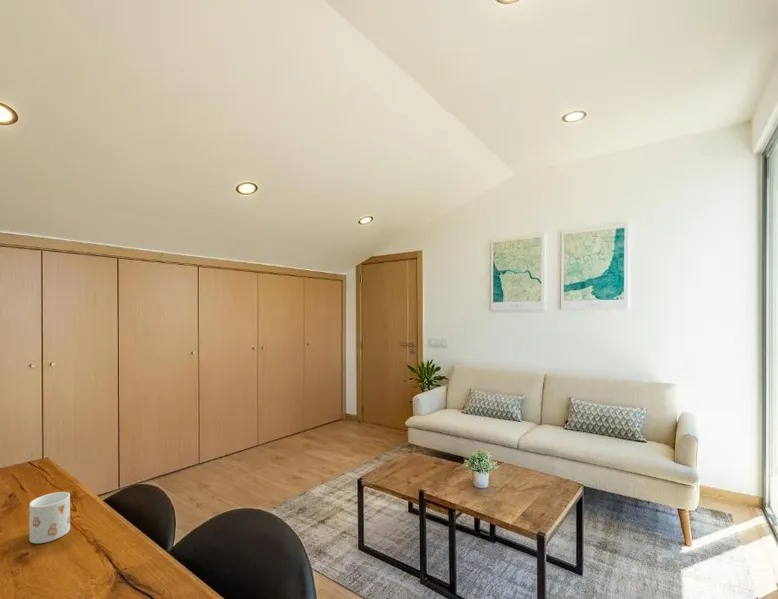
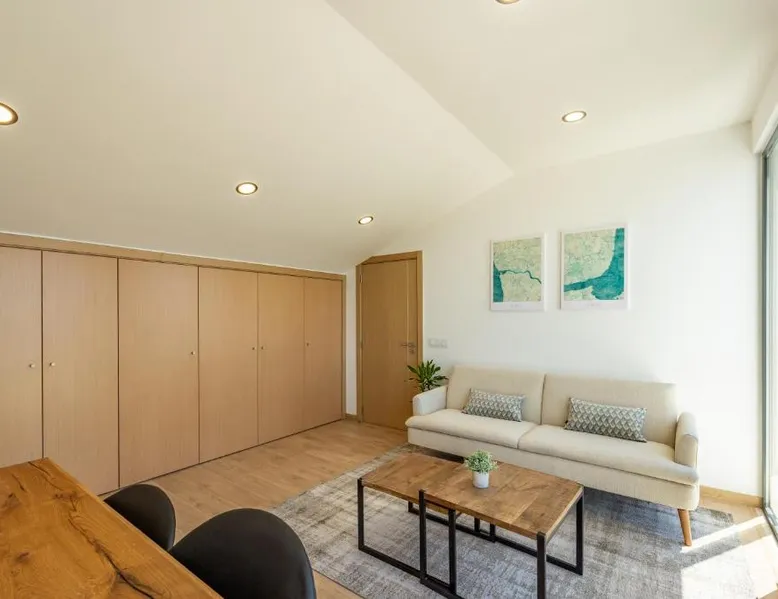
- mug [28,491,71,544]
